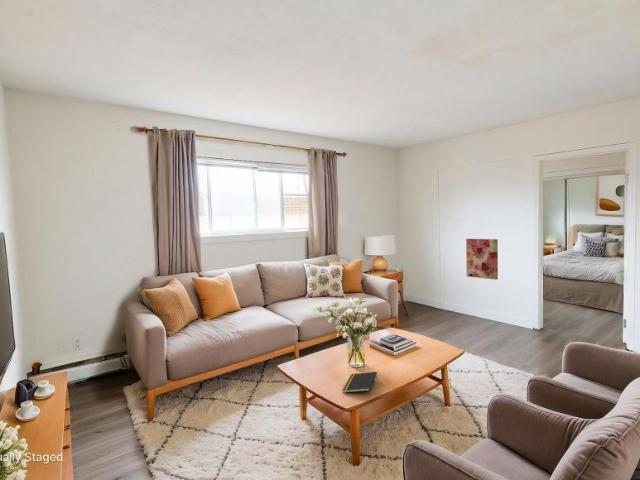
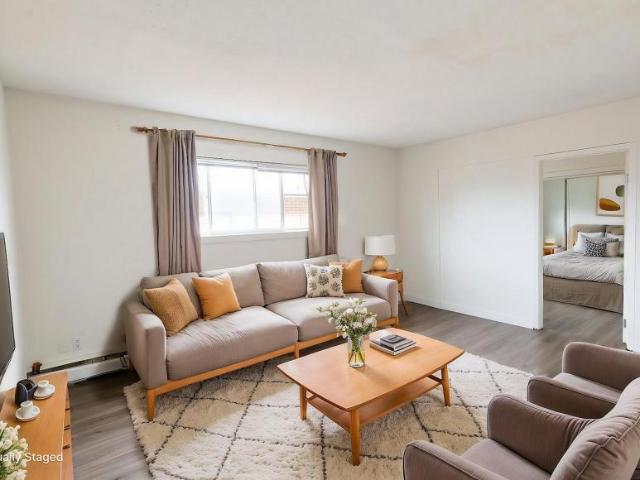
- wall art [465,238,499,281]
- notepad [342,371,378,394]
